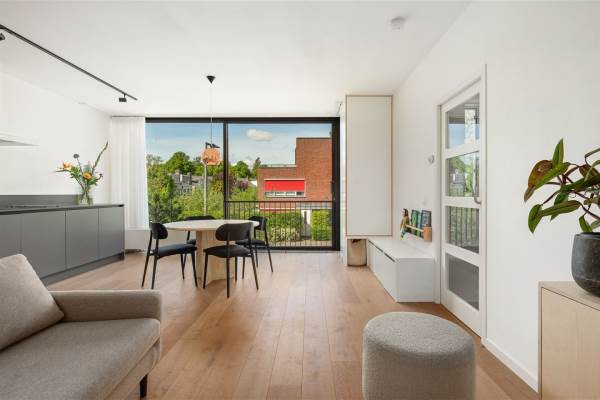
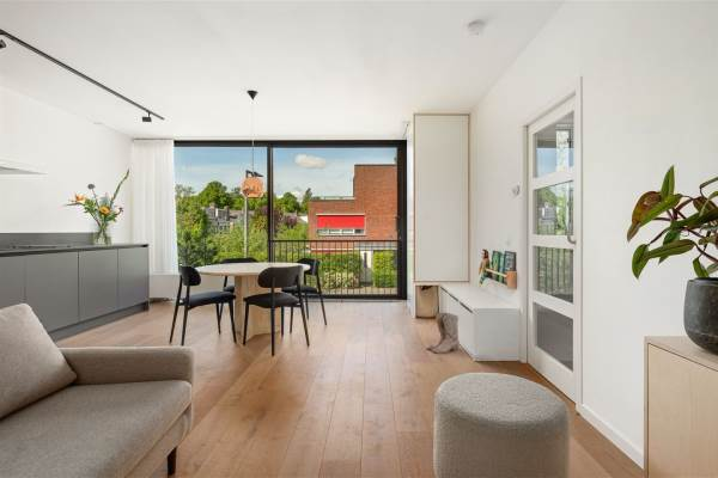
+ boots [426,311,461,355]
